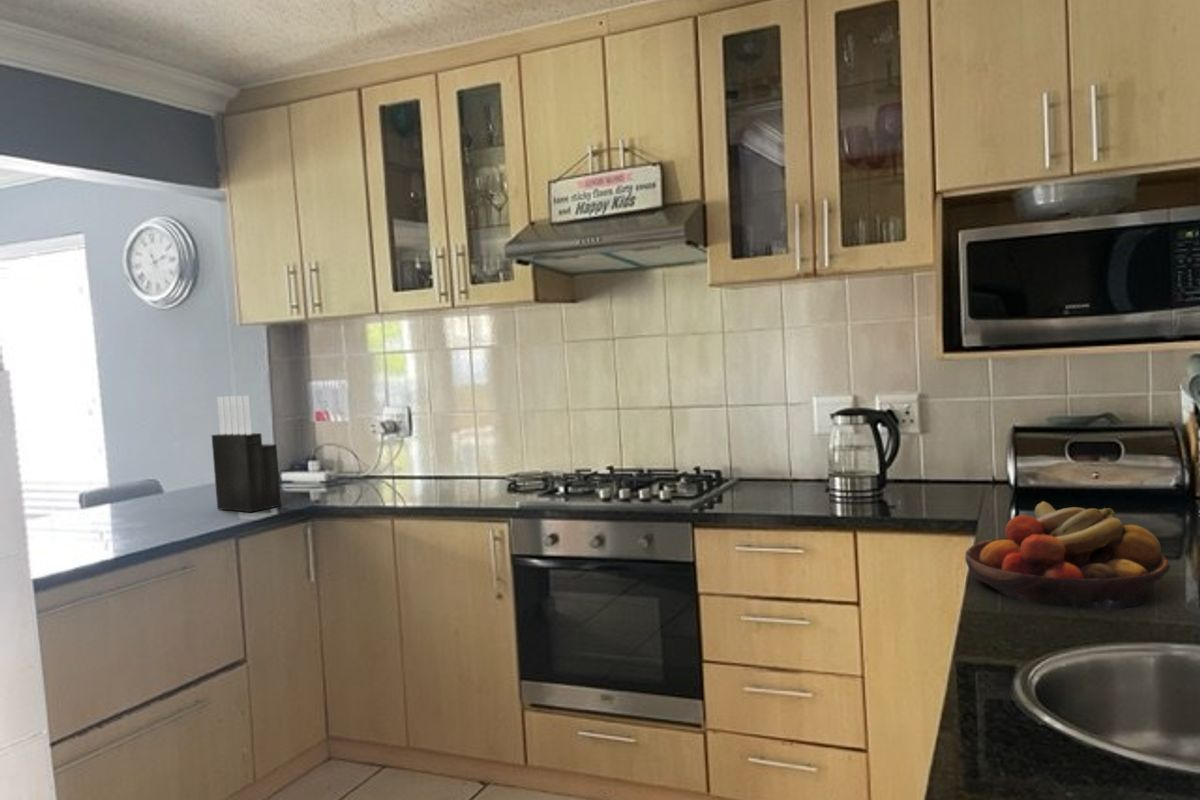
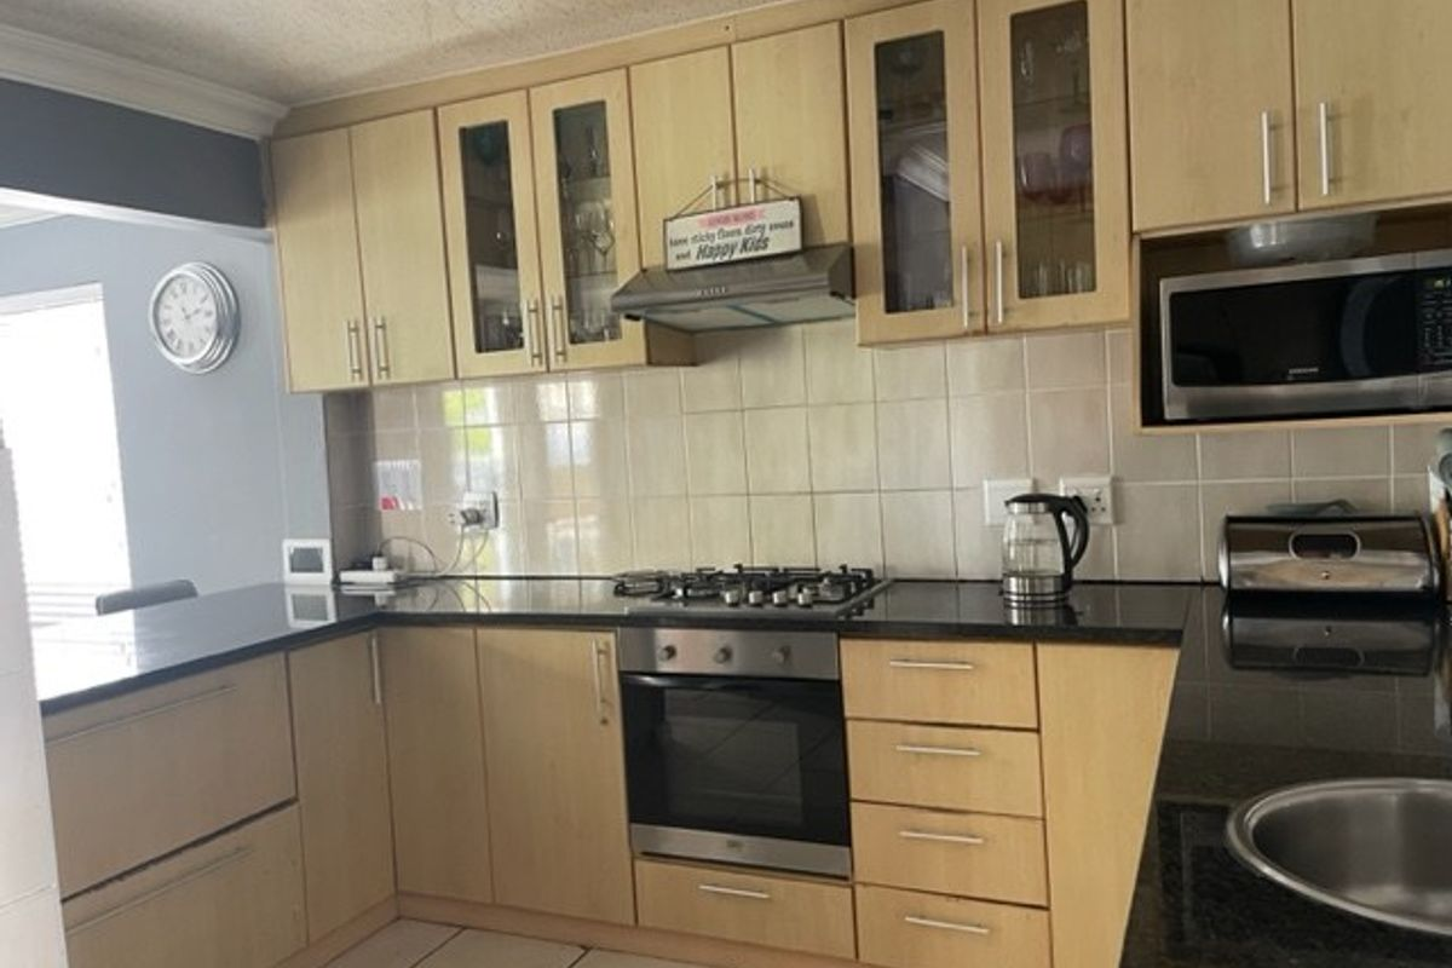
- knife block [211,395,282,513]
- fruit bowl [964,500,1171,611]
